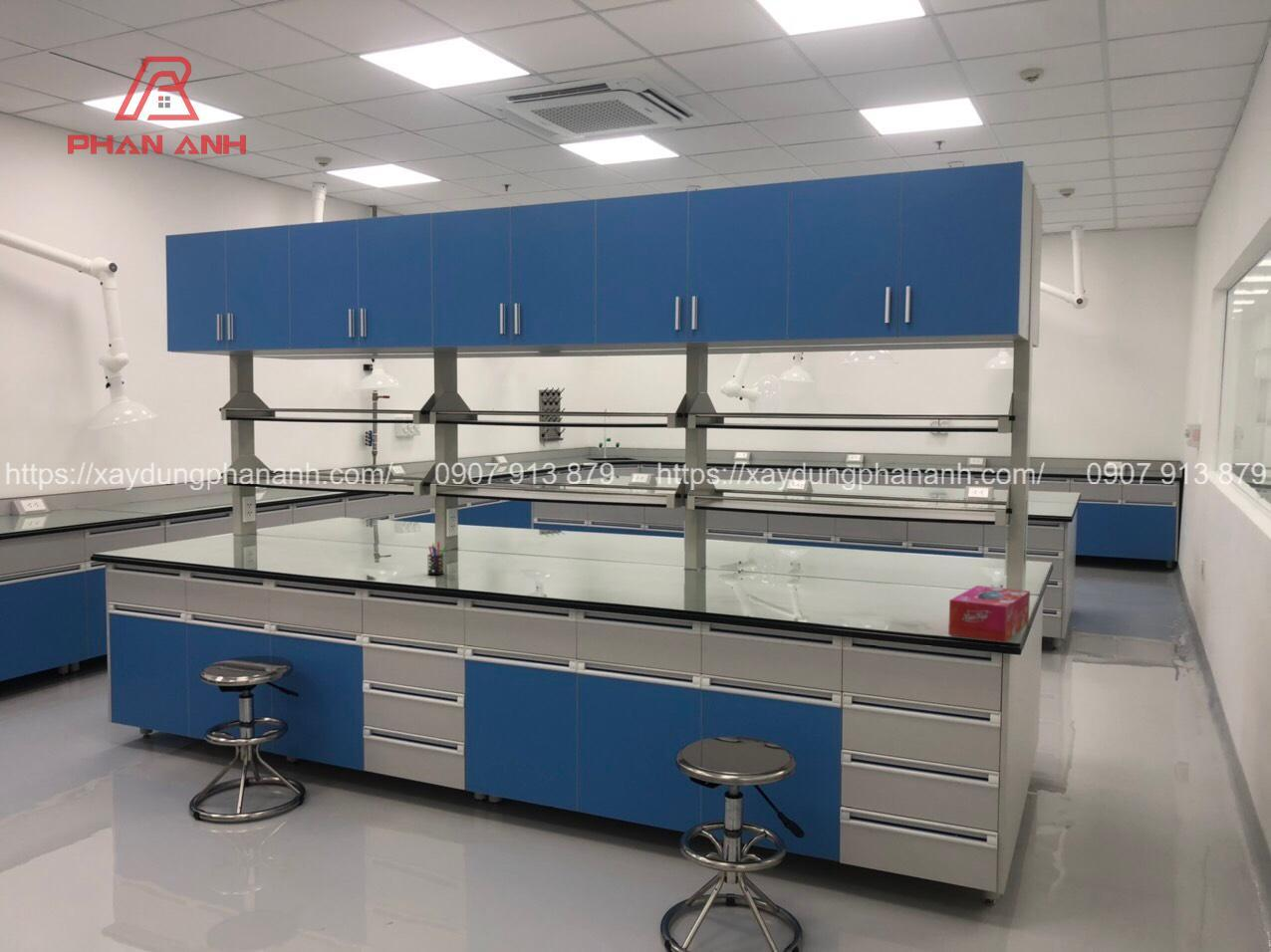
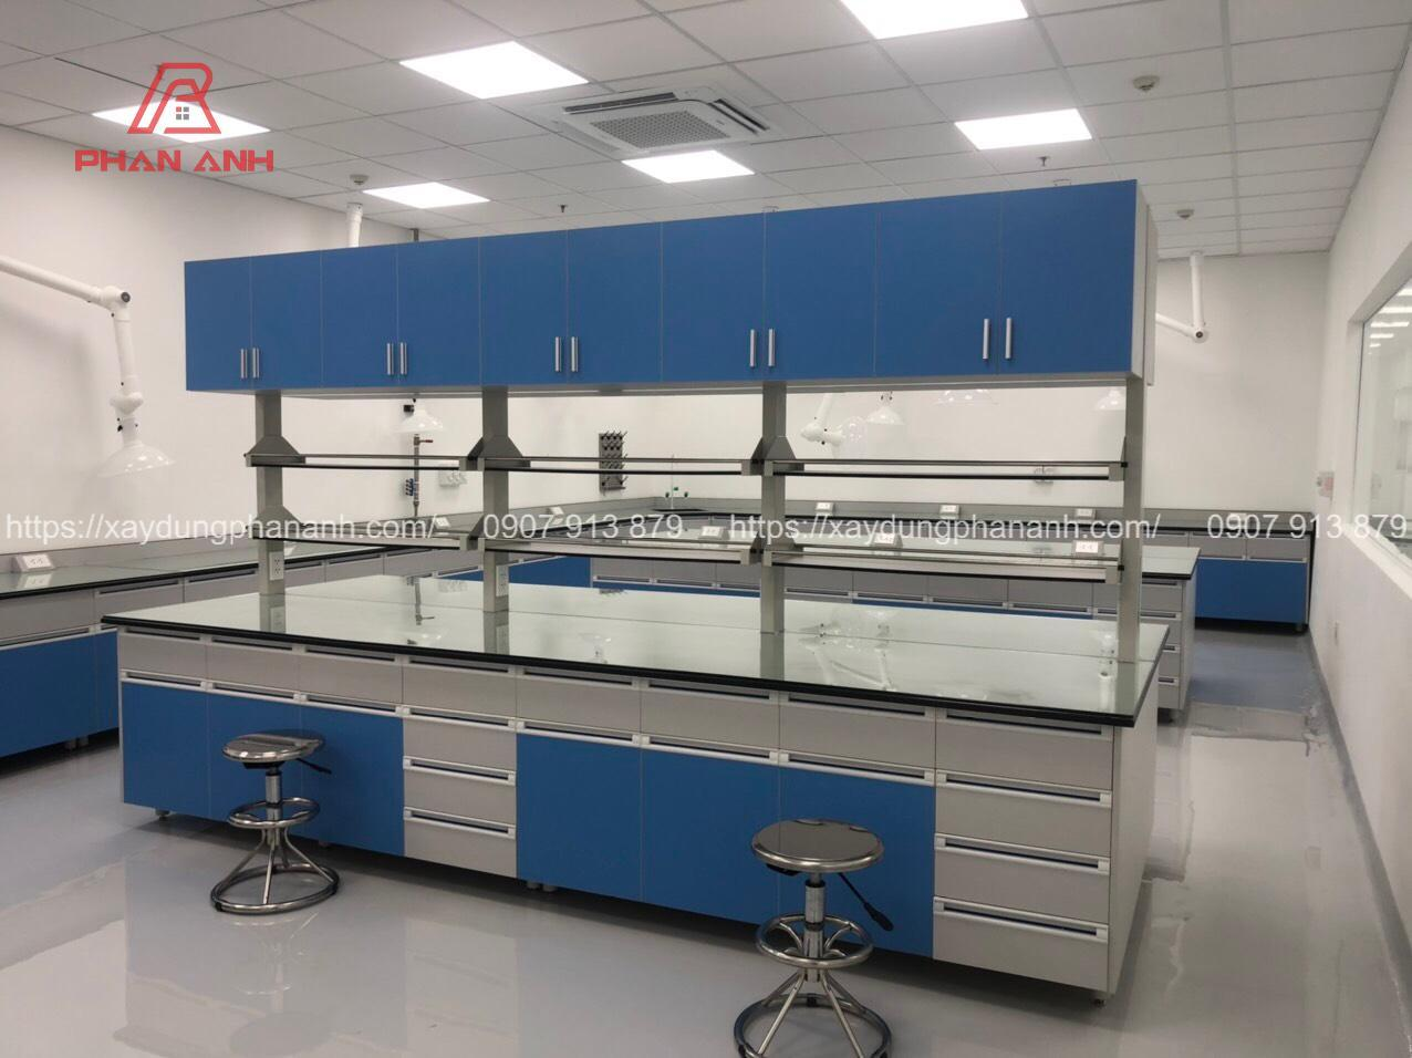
- pen holder [426,541,448,576]
- tissue box [947,585,1031,643]
